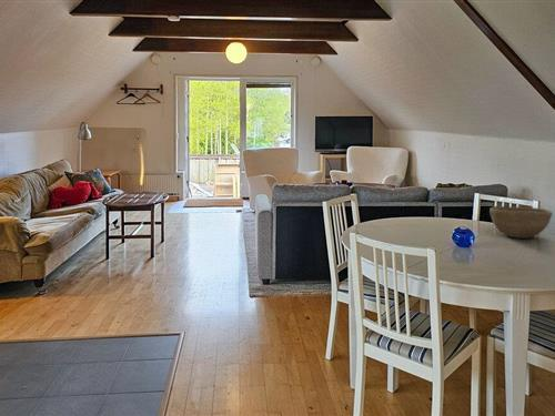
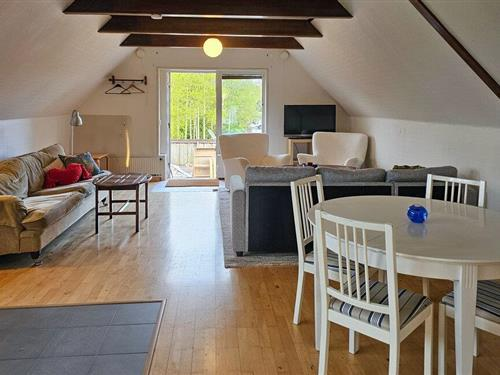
- bowl [488,205,554,240]
